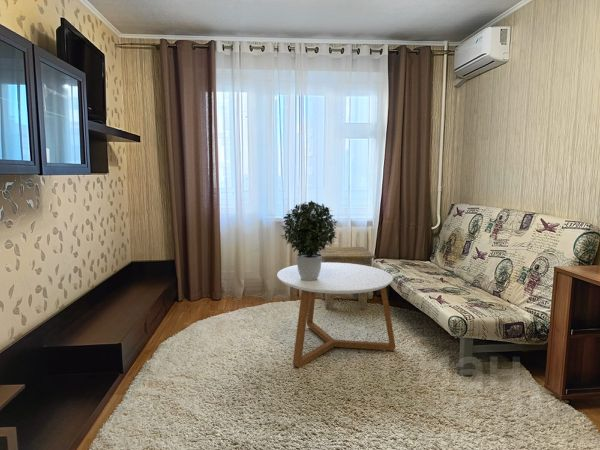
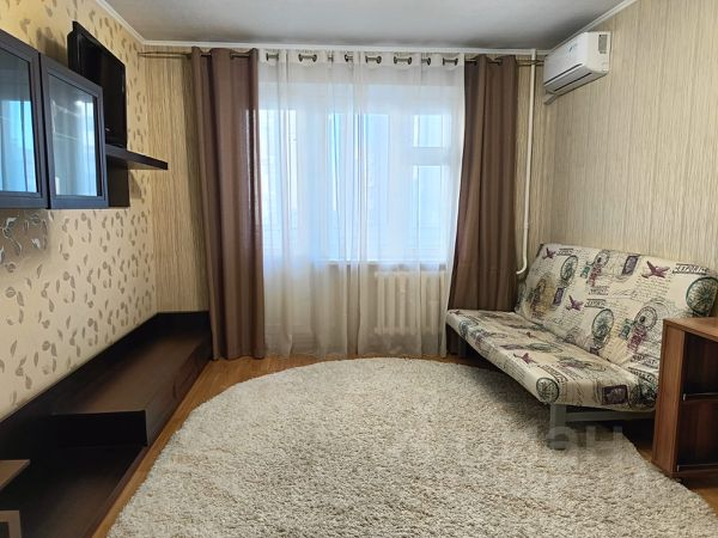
- coffee table [276,263,396,368]
- side table [318,246,376,311]
- potted plant [280,199,338,281]
